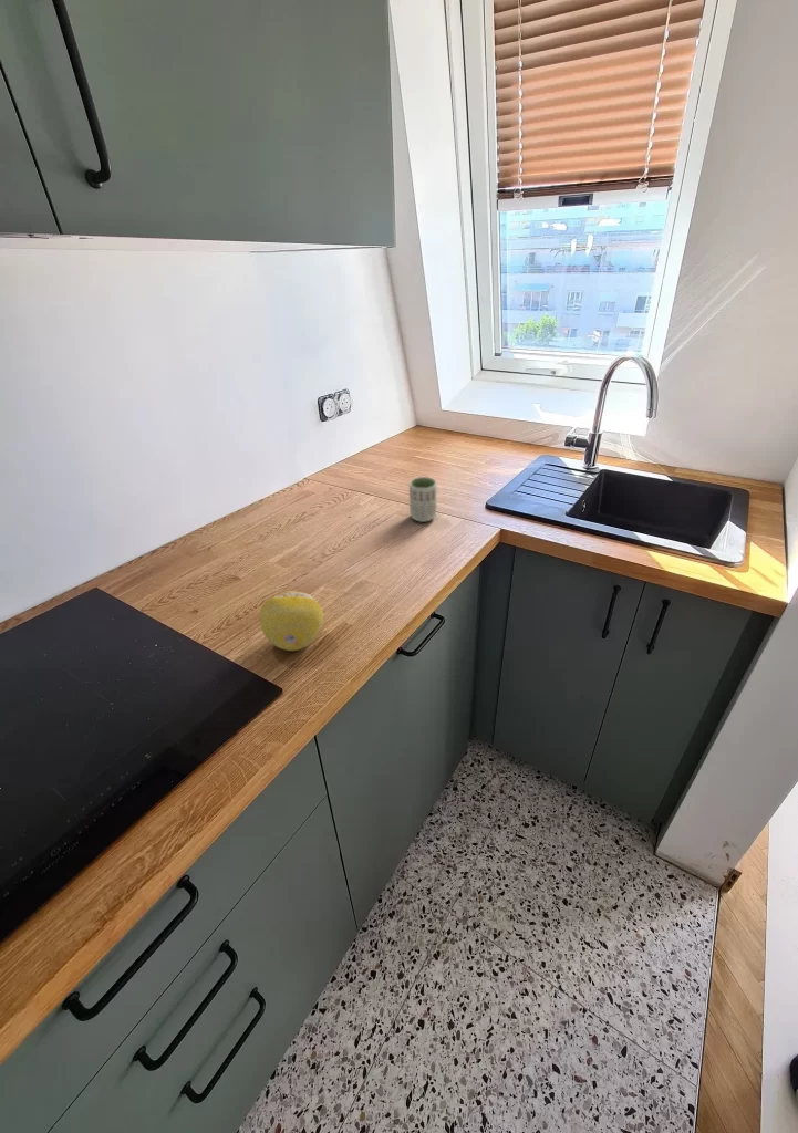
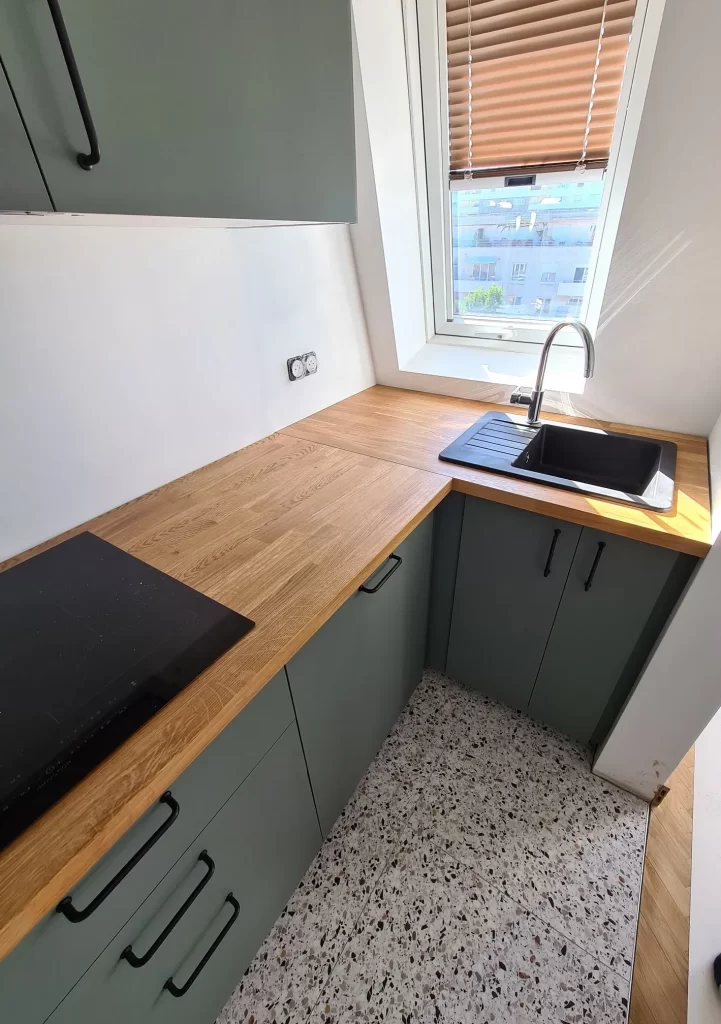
- cup [408,476,438,523]
- fruit [259,590,324,652]
